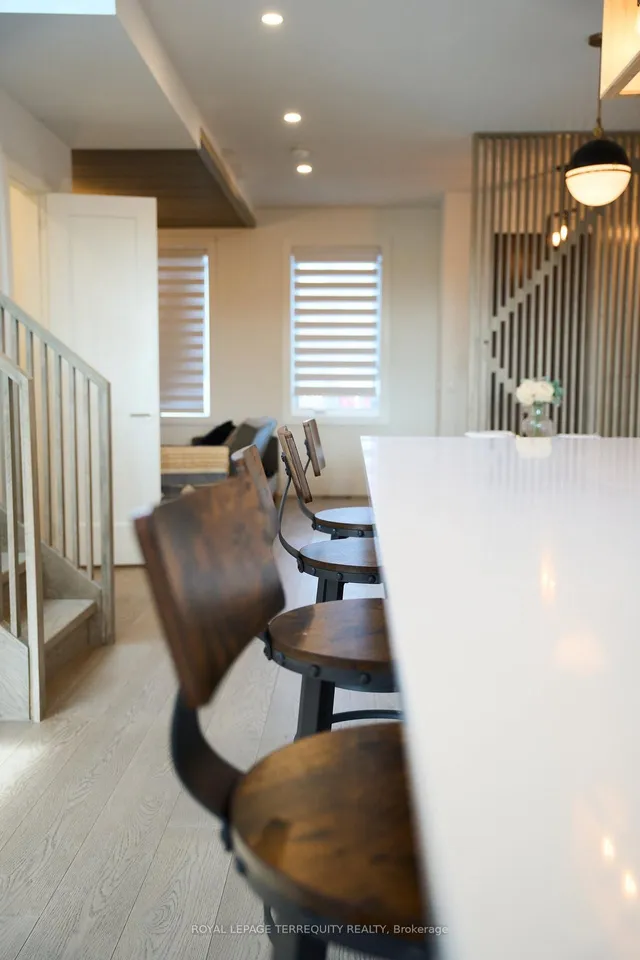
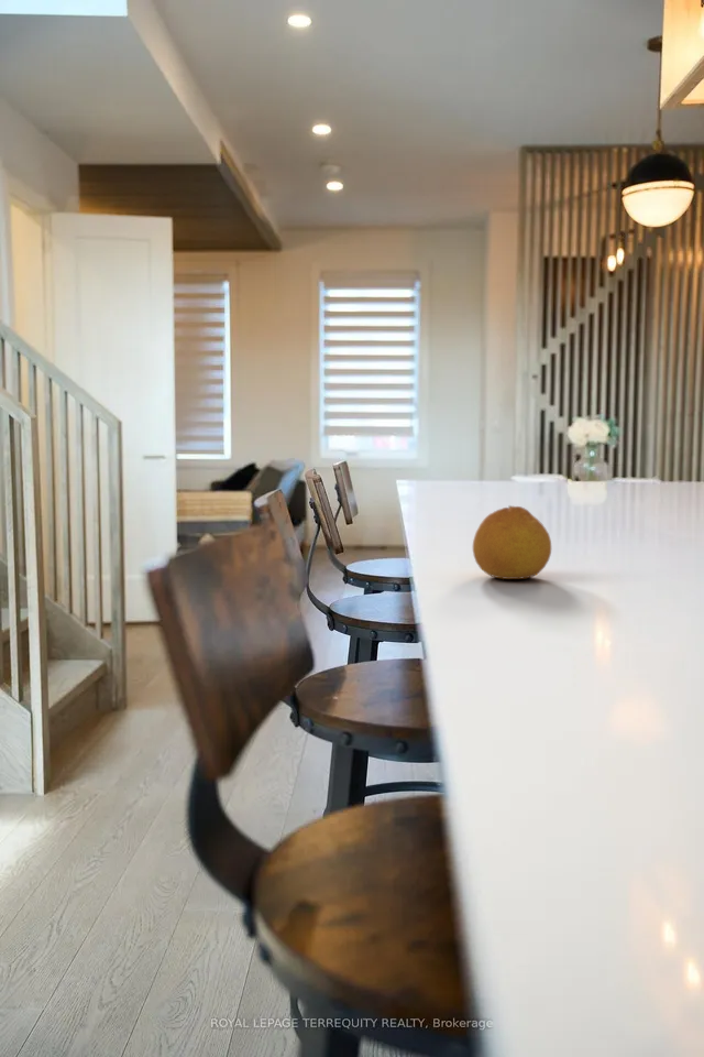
+ fruit [472,504,552,580]
